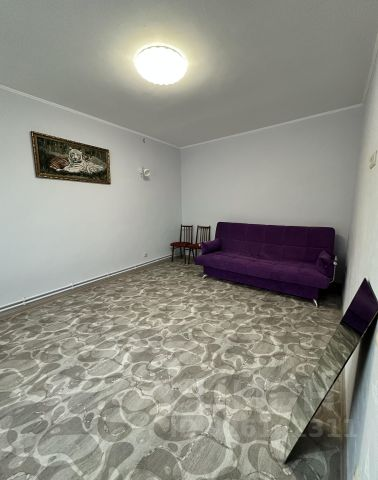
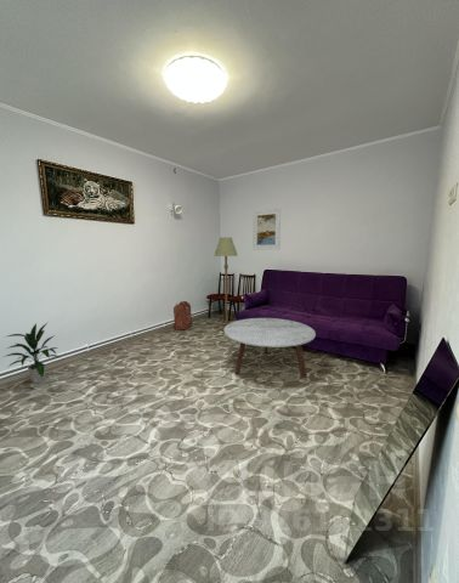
+ backpack [171,300,193,330]
+ coffee table [223,317,317,378]
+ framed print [251,208,282,251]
+ indoor plant [2,322,61,385]
+ floor lamp [214,236,239,333]
